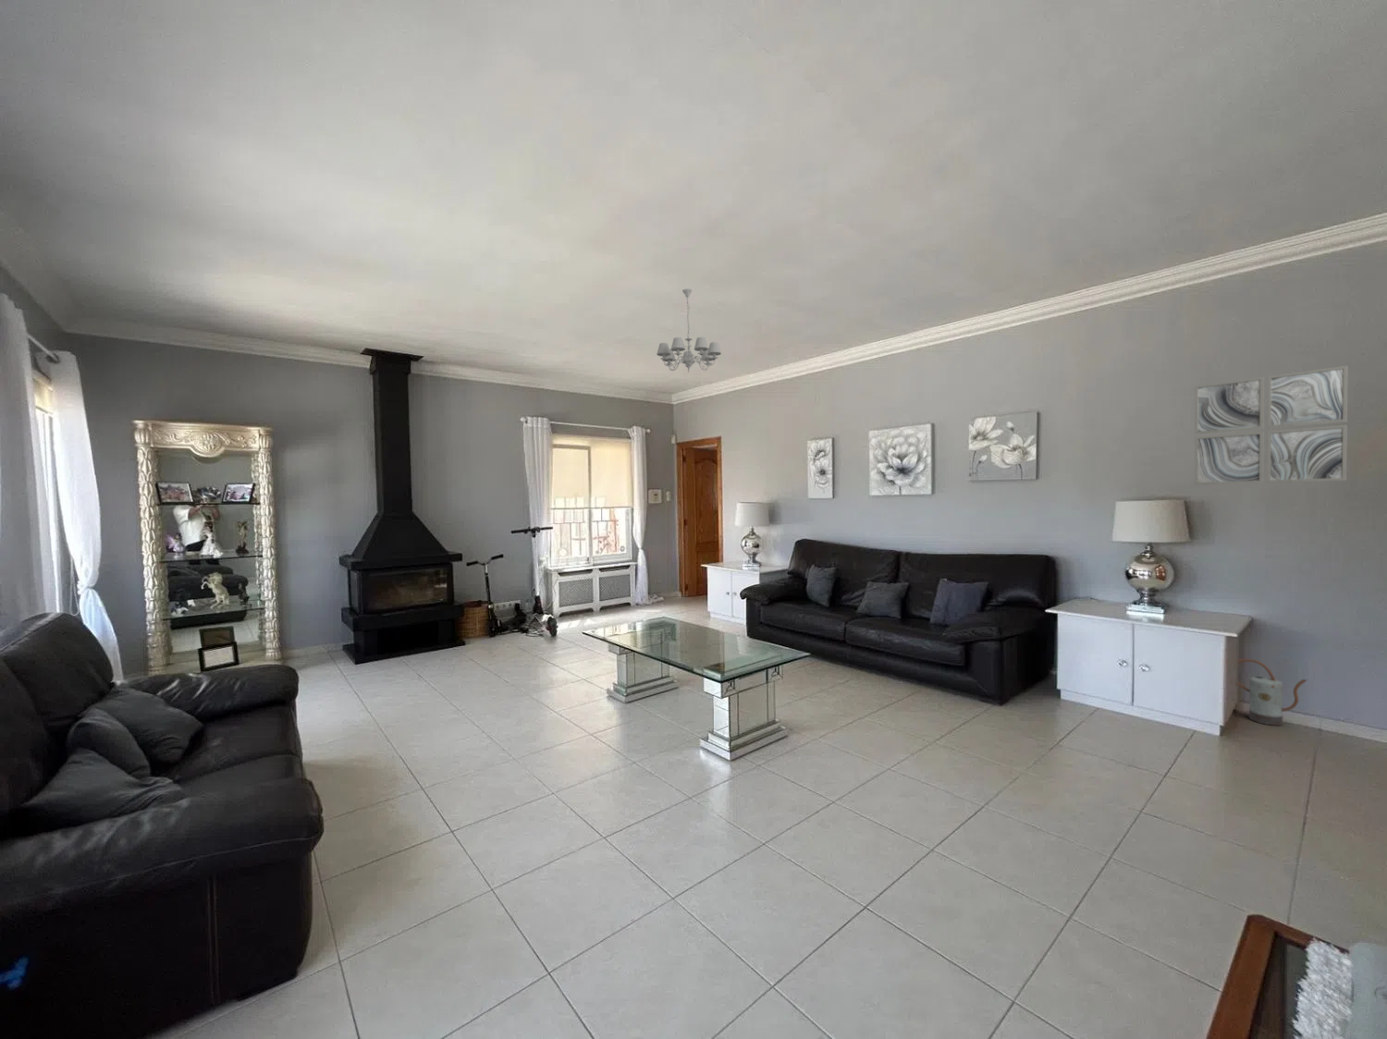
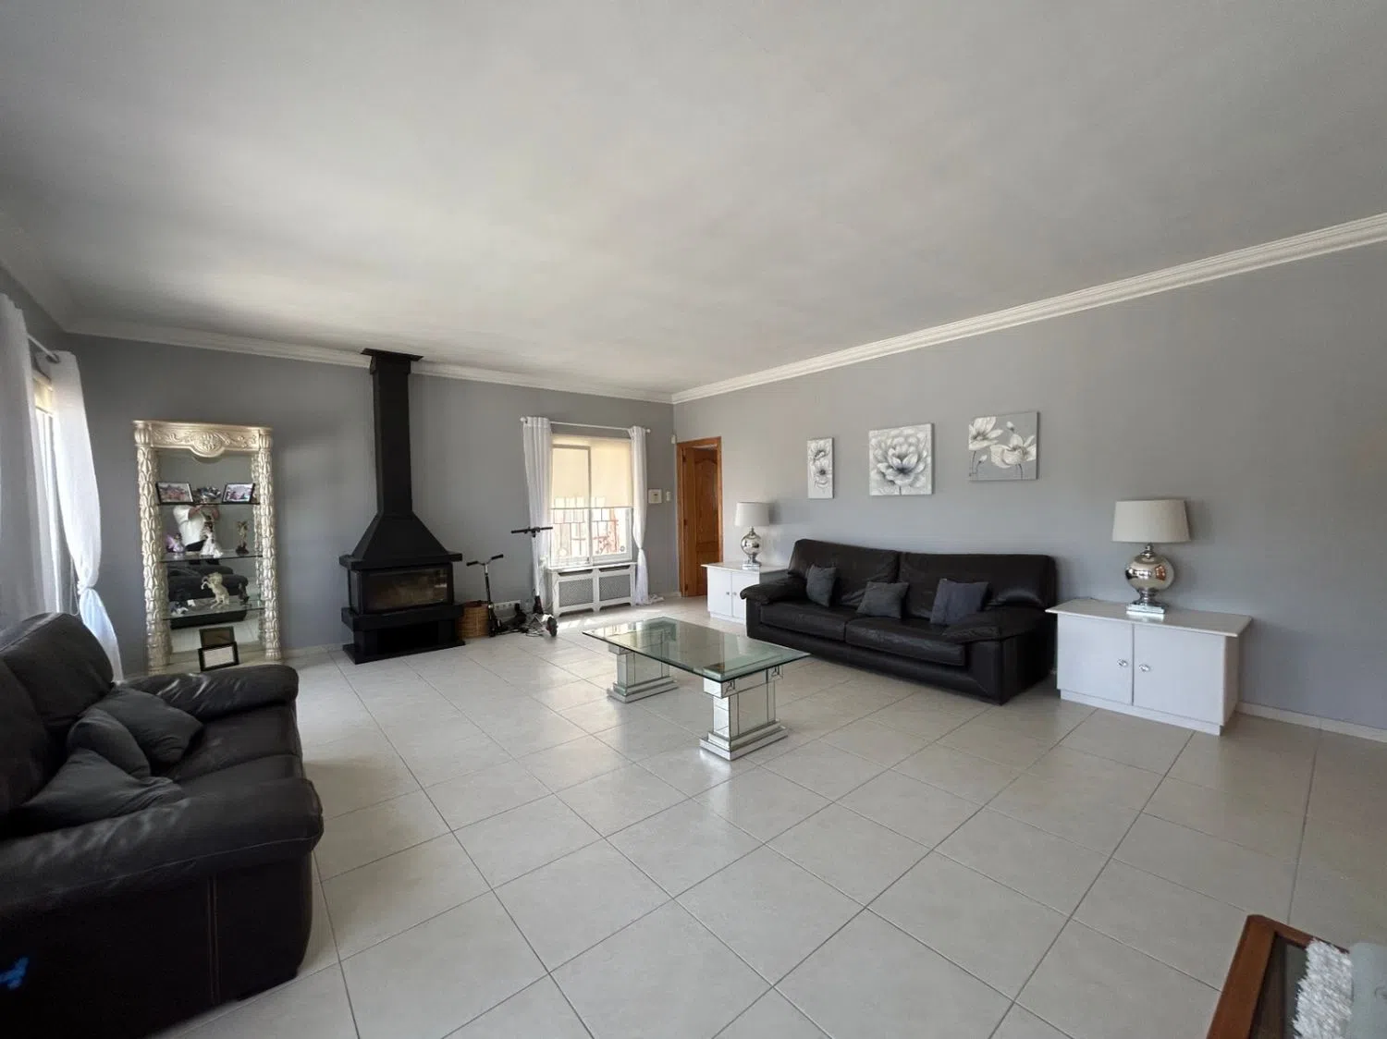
- chandelier [656,287,722,373]
- watering can [1236,658,1307,727]
- wall art [1194,366,1349,487]
